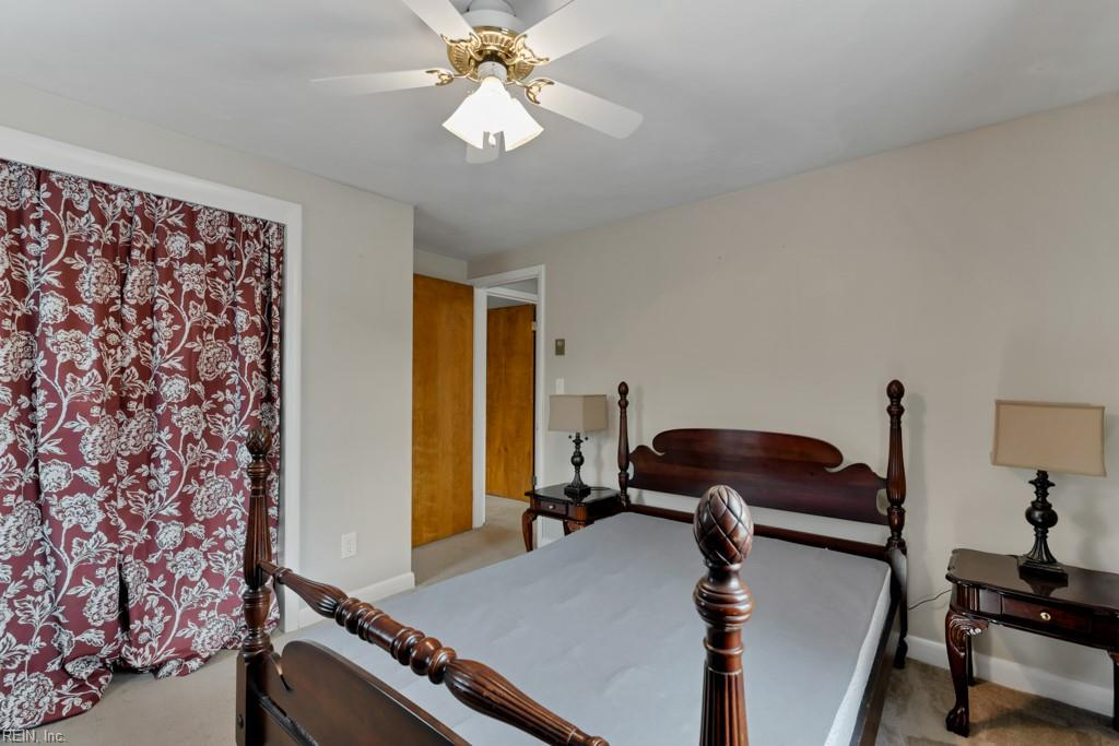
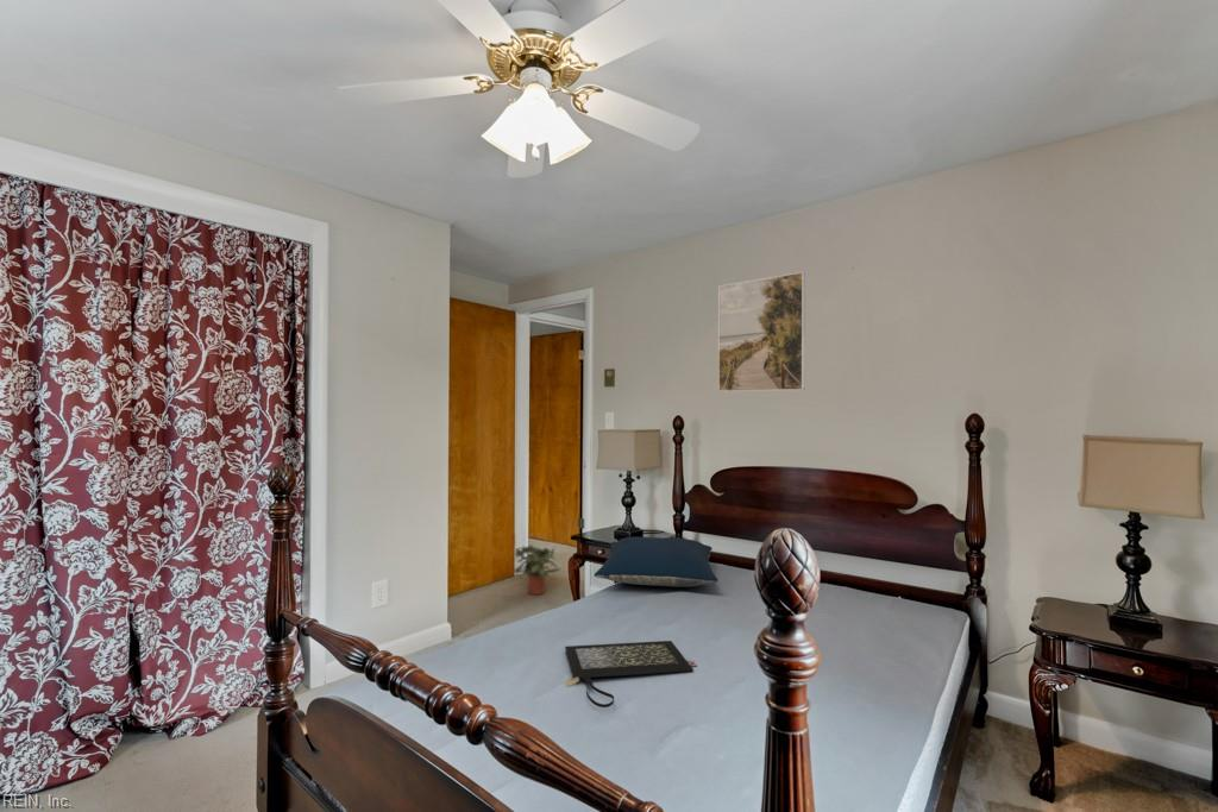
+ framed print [717,271,806,392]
+ clutch bag [564,640,698,709]
+ potted plant [511,543,563,596]
+ pillow [594,536,718,588]
